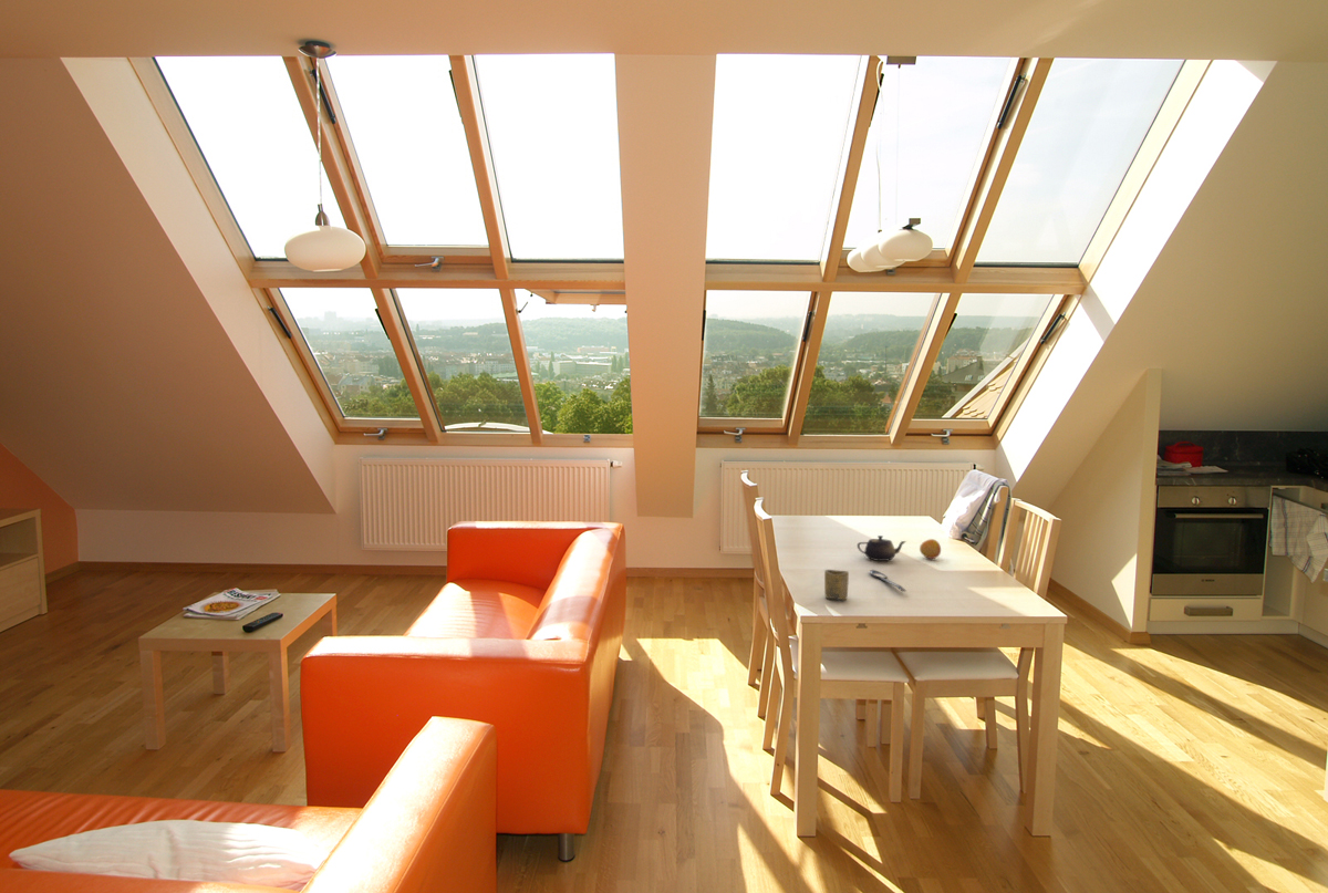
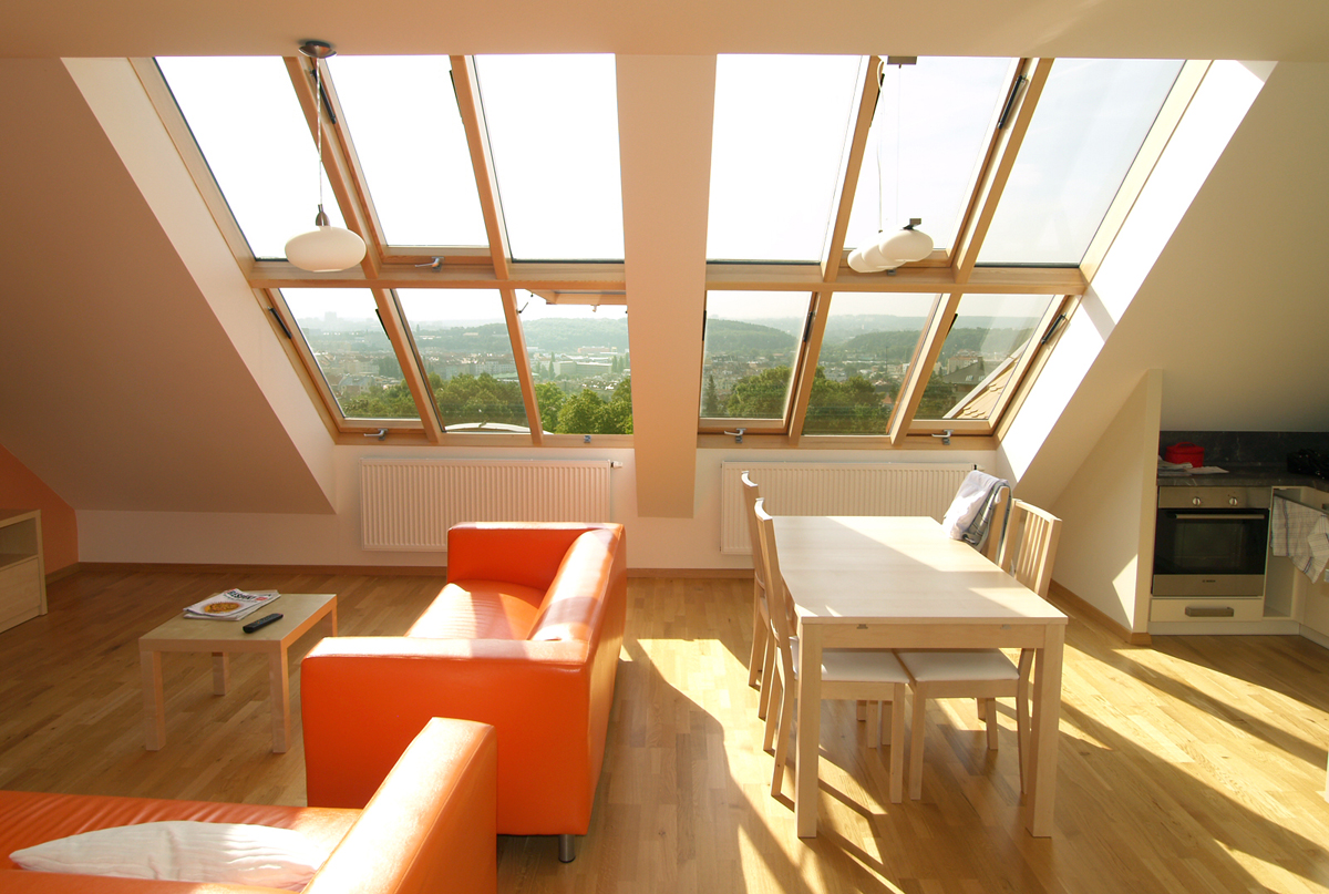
- fruit [919,538,942,560]
- teapot [857,534,907,562]
- spoon [869,569,907,592]
- cup [823,569,850,601]
